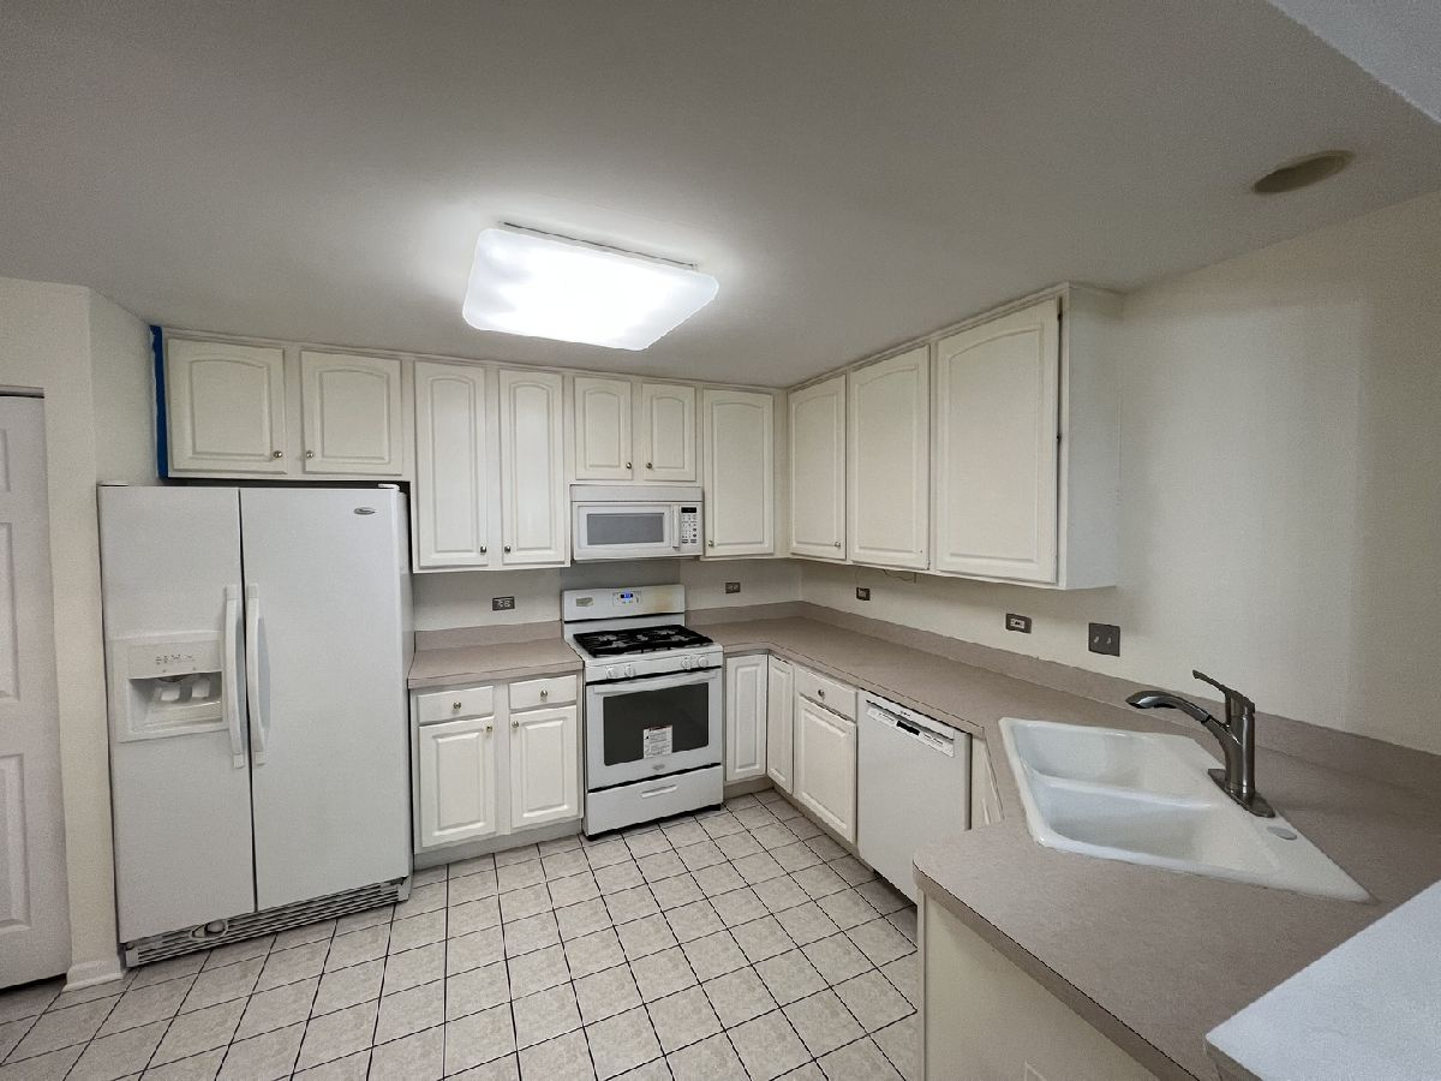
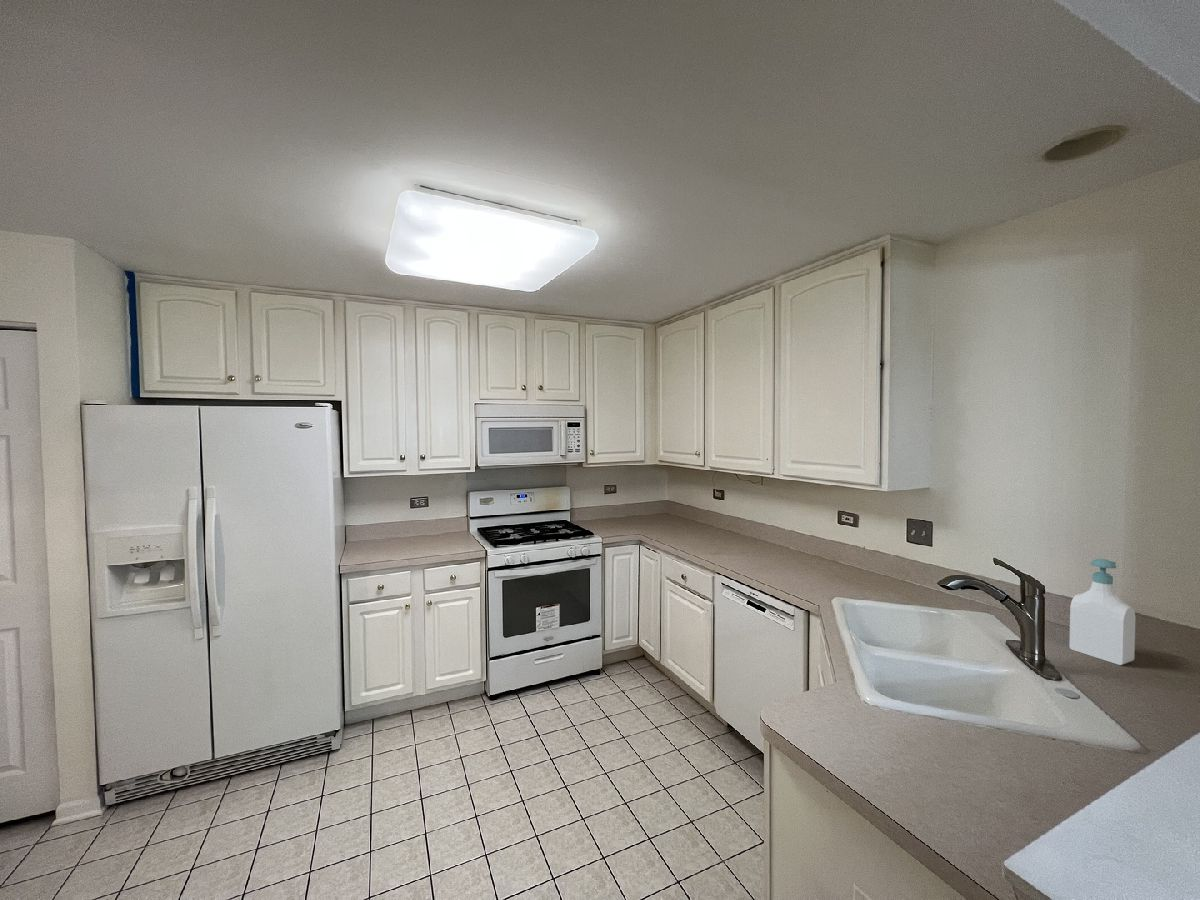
+ soap bottle [1068,558,1136,666]
